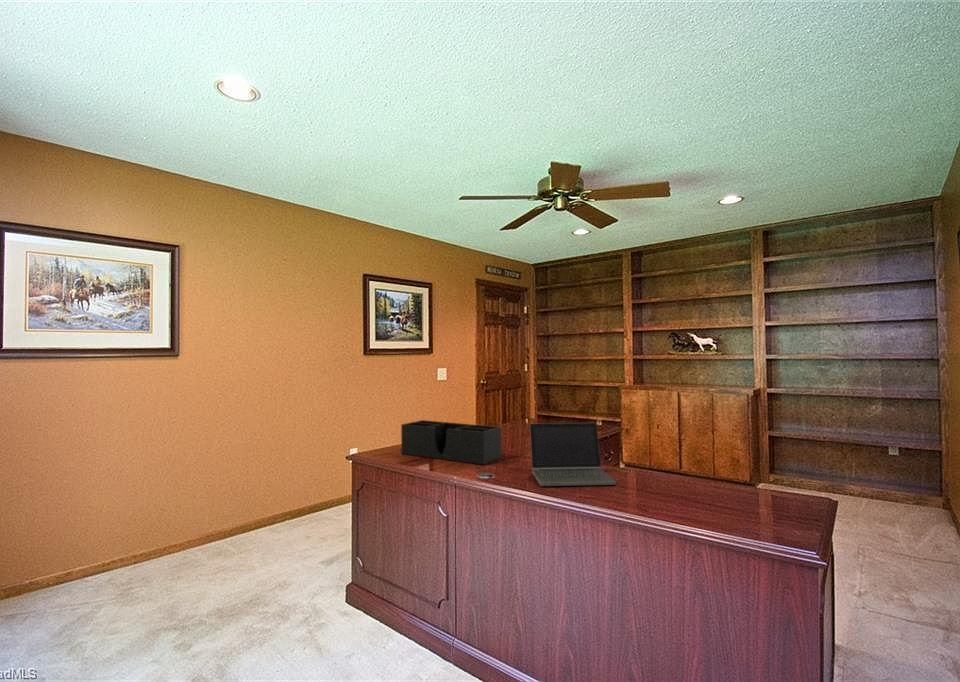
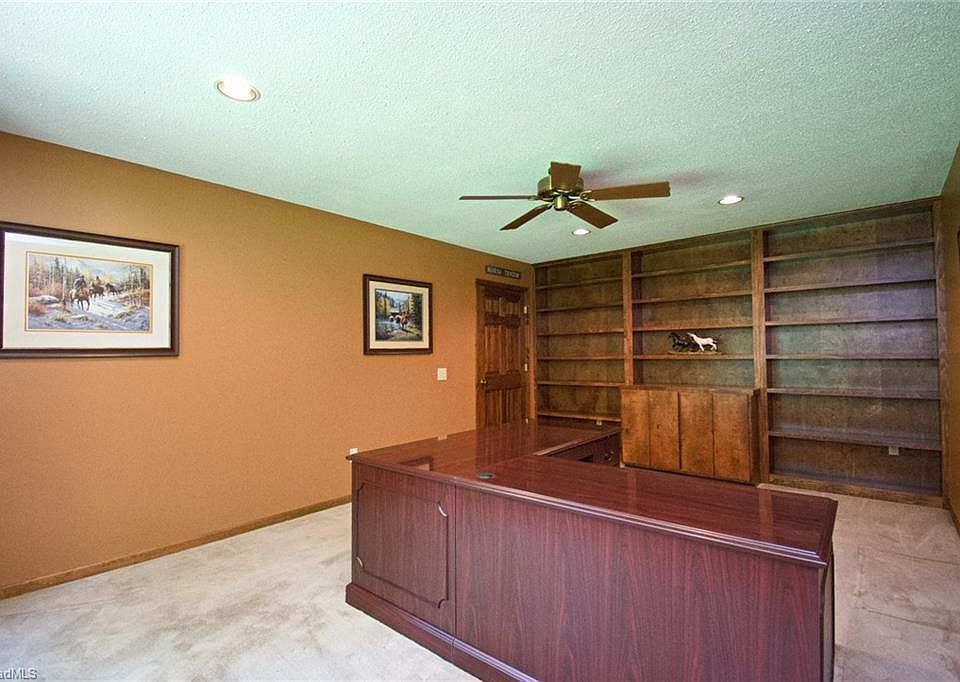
- laptop computer [529,422,617,487]
- desk organizer [400,419,503,466]
